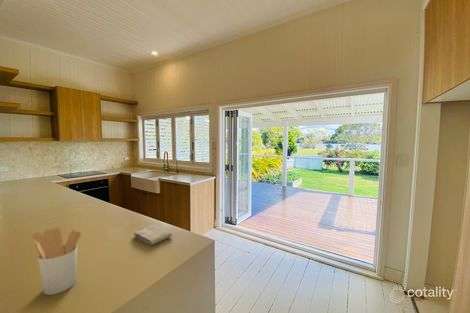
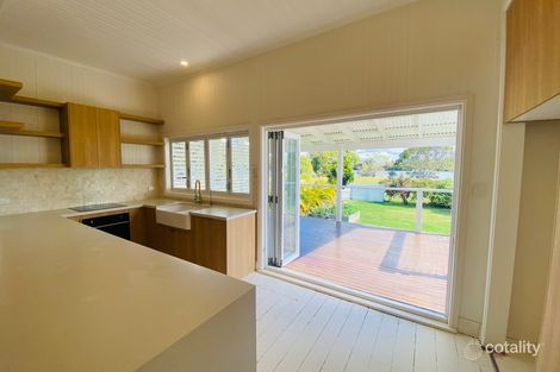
- washcloth [133,224,173,246]
- utensil holder [31,227,82,296]
